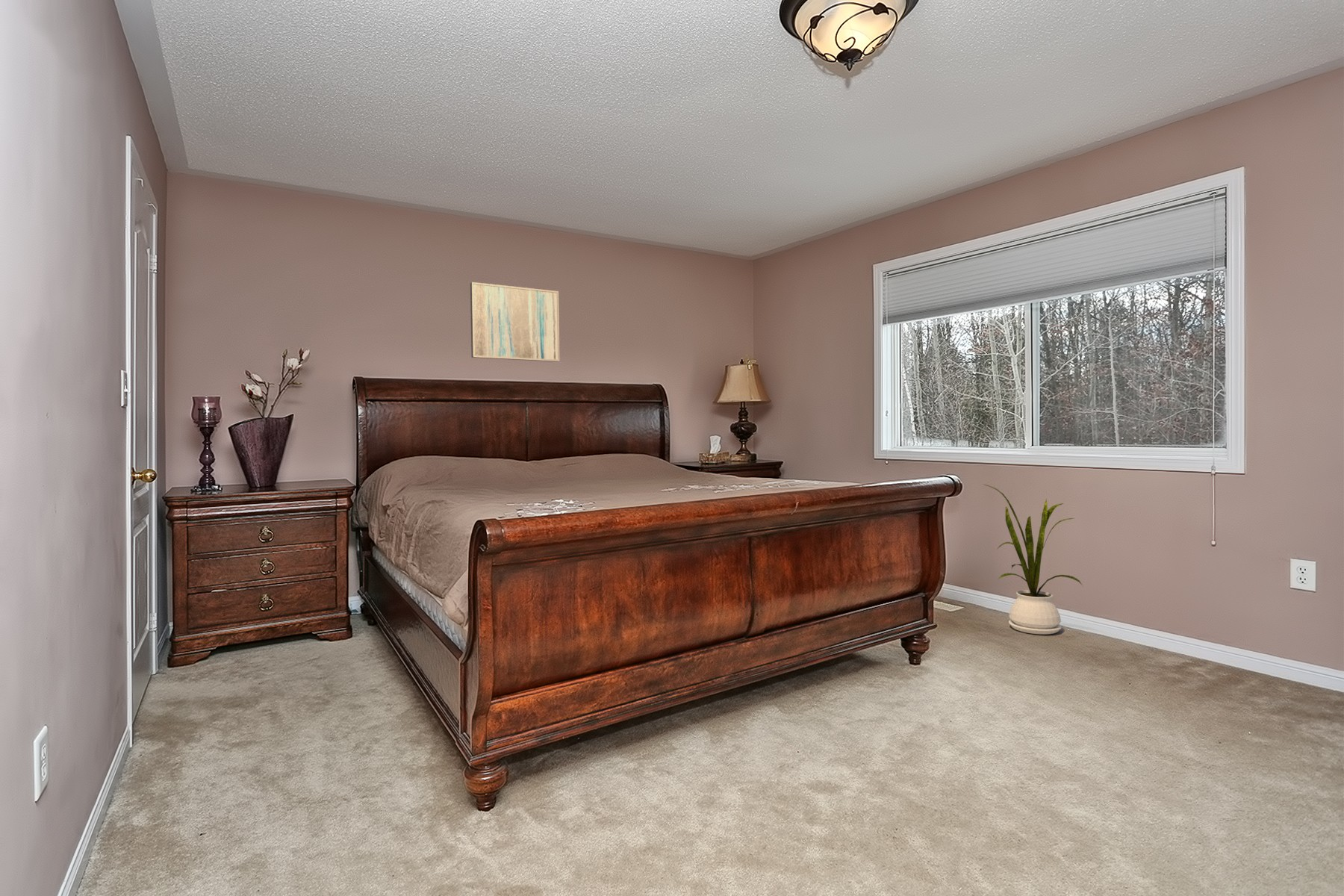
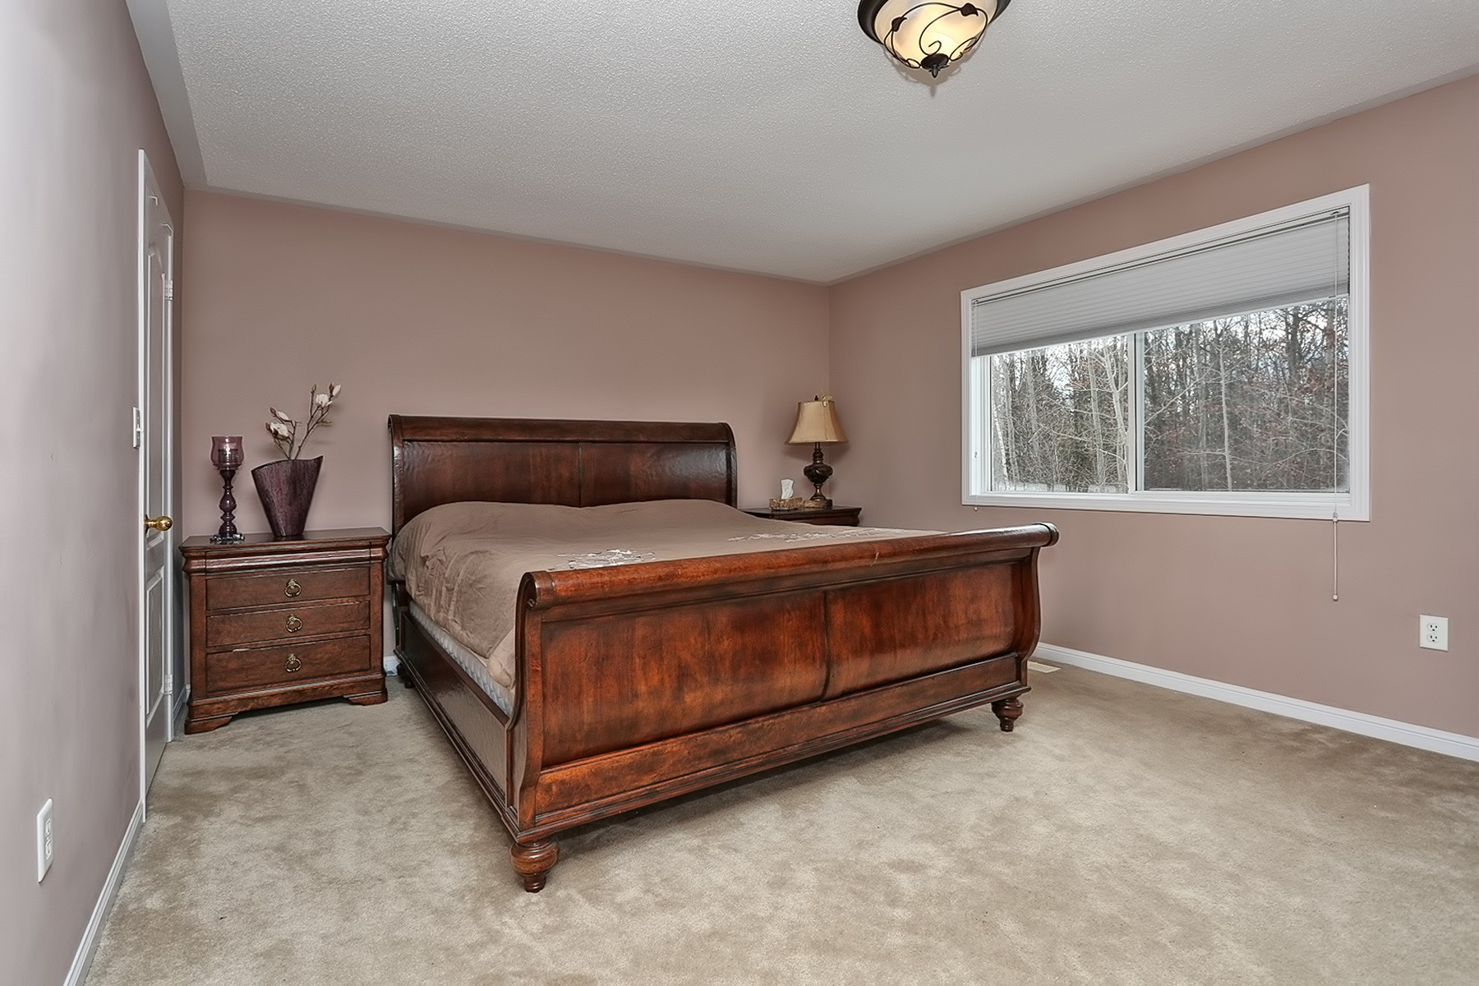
- house plant [983,484,1083,635]
- wall art [470,281,560,363]
